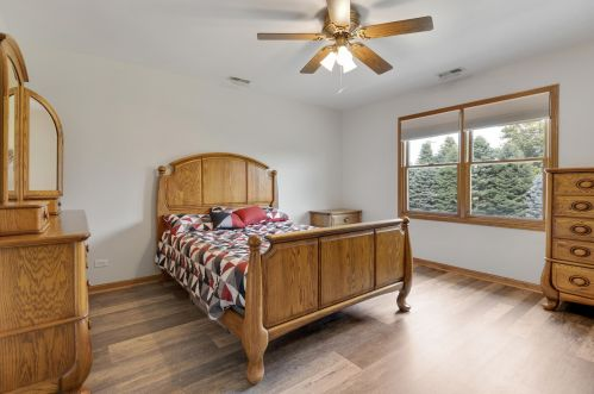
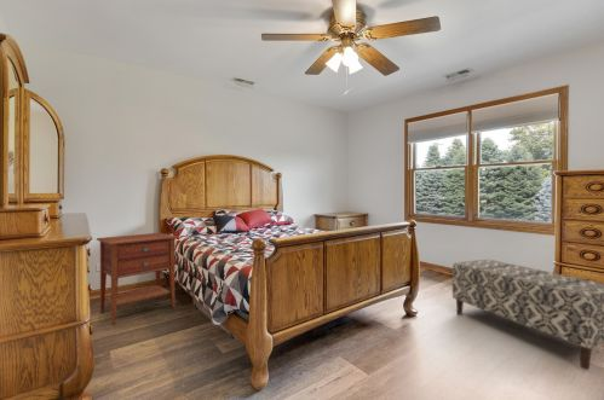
+ nightstand [96,232,179,325]
+ bench [451,259,604,371]
